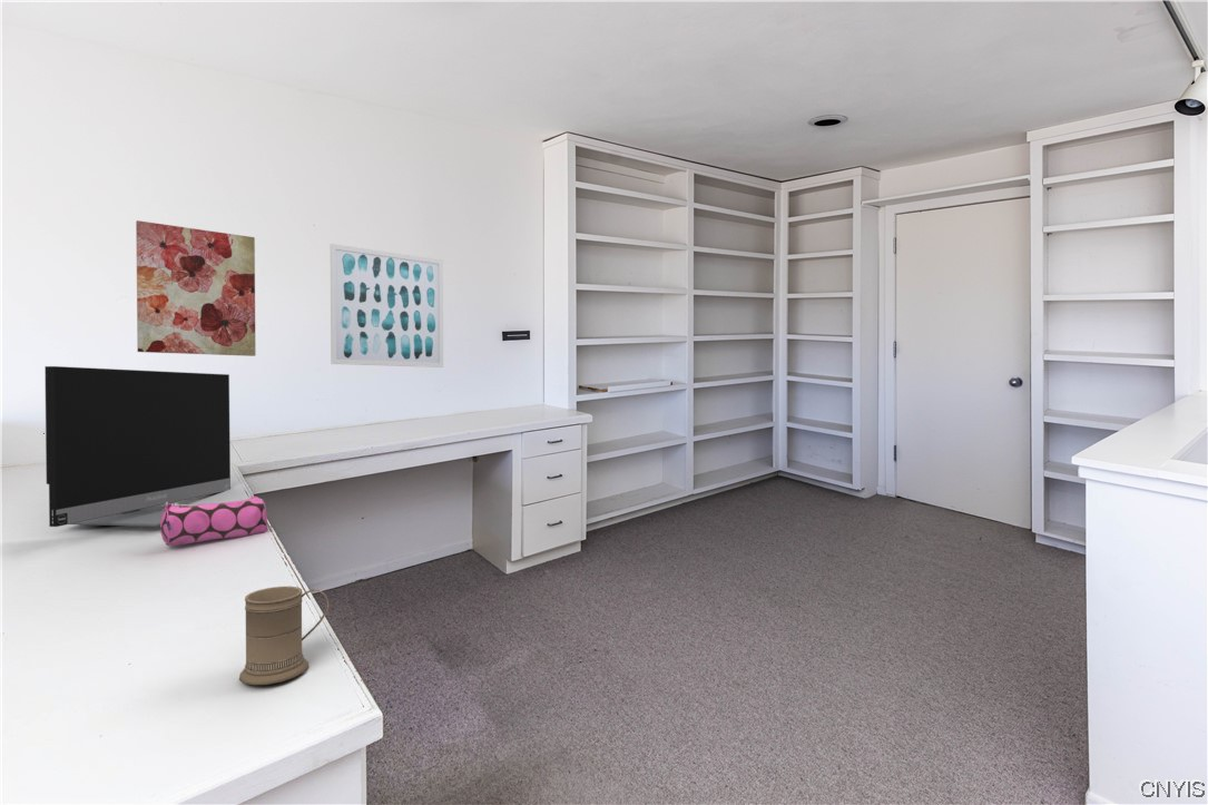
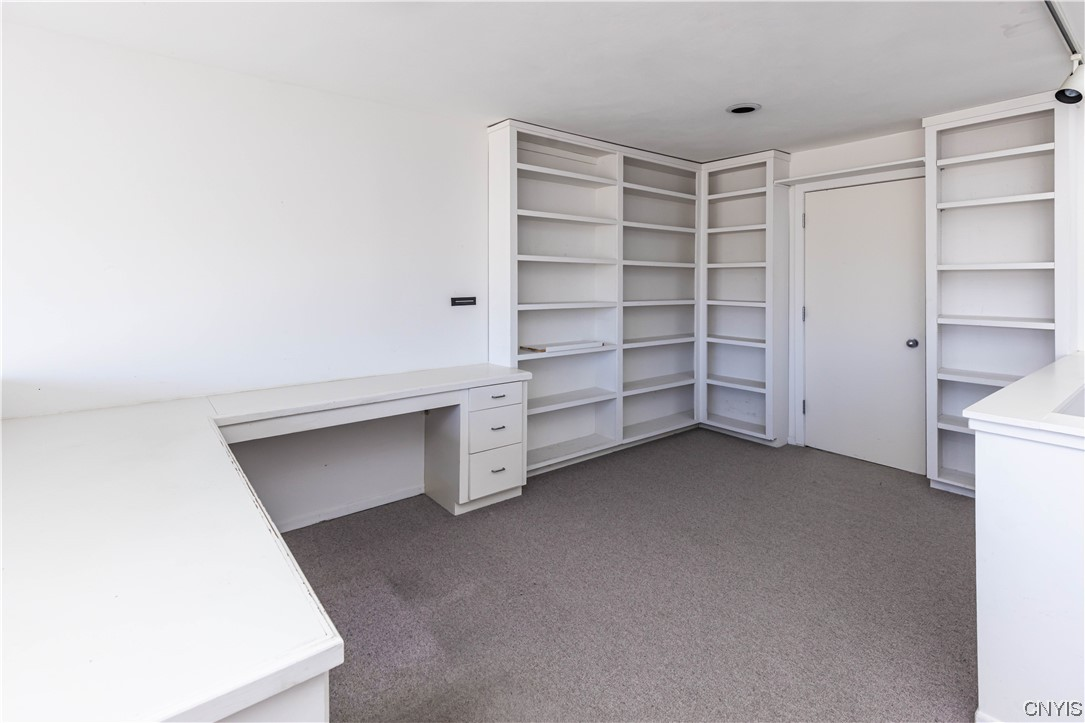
- pencil case [159,495,268,547]
- monitor [43,365,232,528]
- mug [238,586,330,686]
- wall art [330,243,444,369]
- wall art [135,219,257,357]
